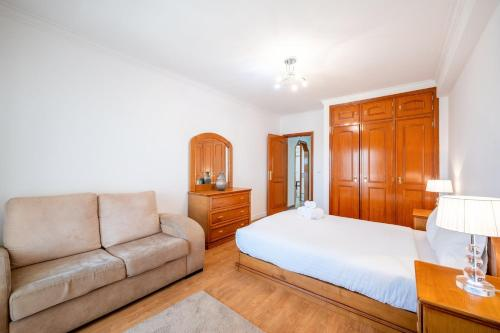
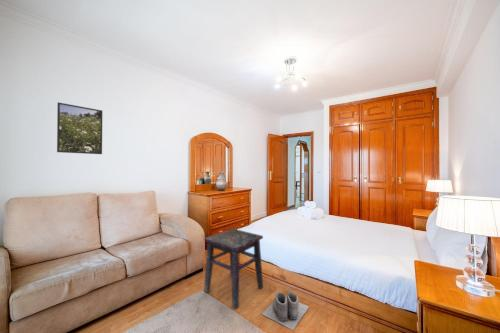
+ boots [261,289,310,331]
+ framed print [56,101,103,155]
+ side table [203,228,264,310]
